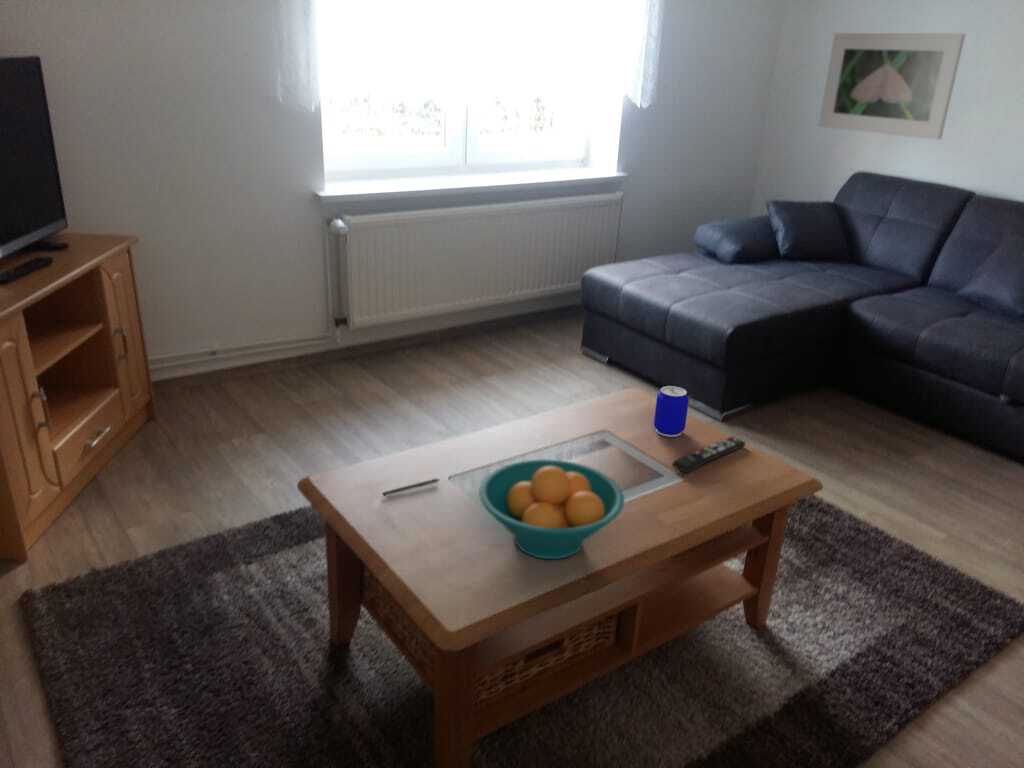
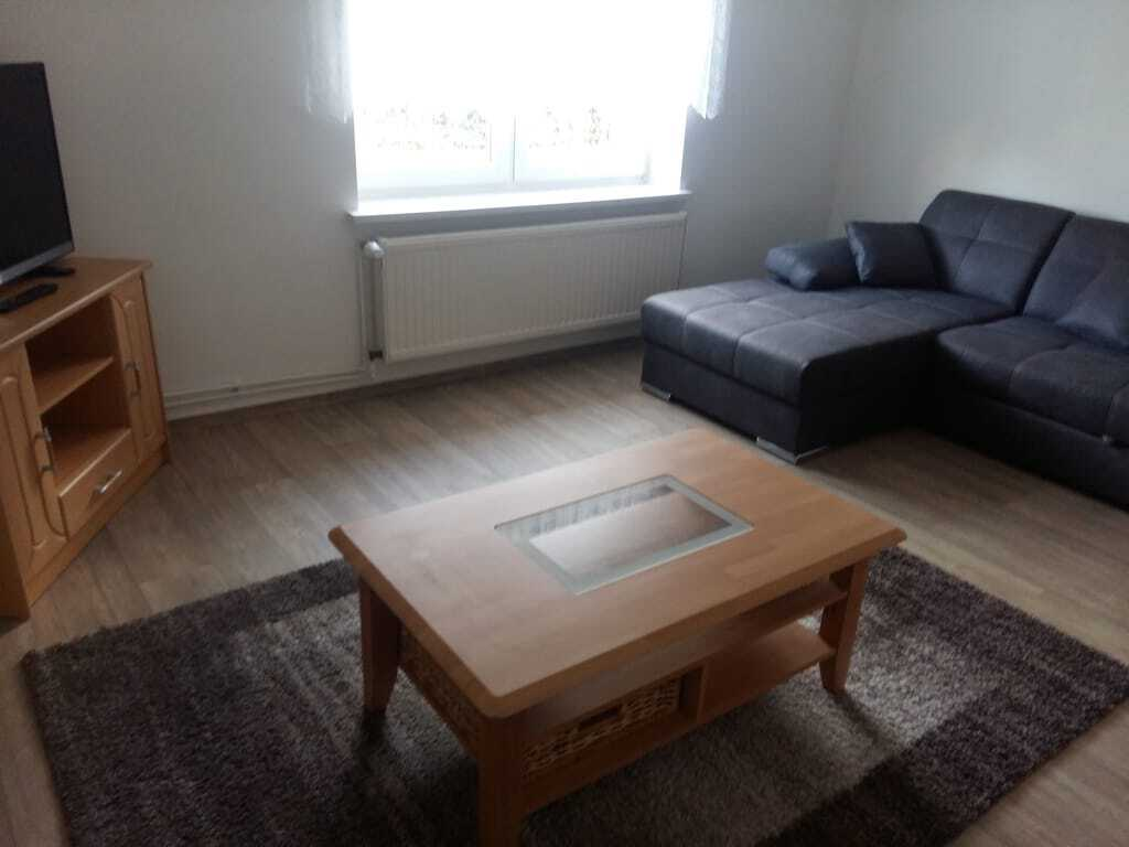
- remote control [671,435,746,474]
- pen [382,478,441,497]
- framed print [818,32,966,140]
- beer can [653,385,690,438]
- fruit bowl [478,458,625,560]
